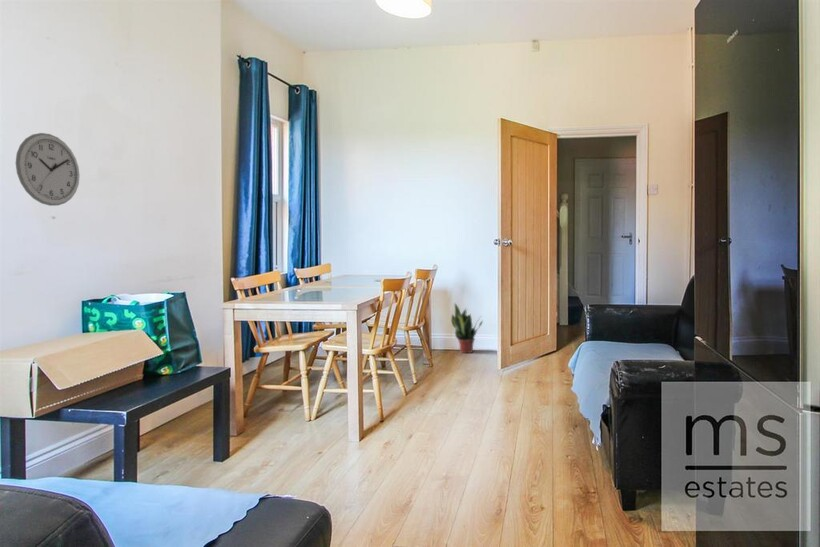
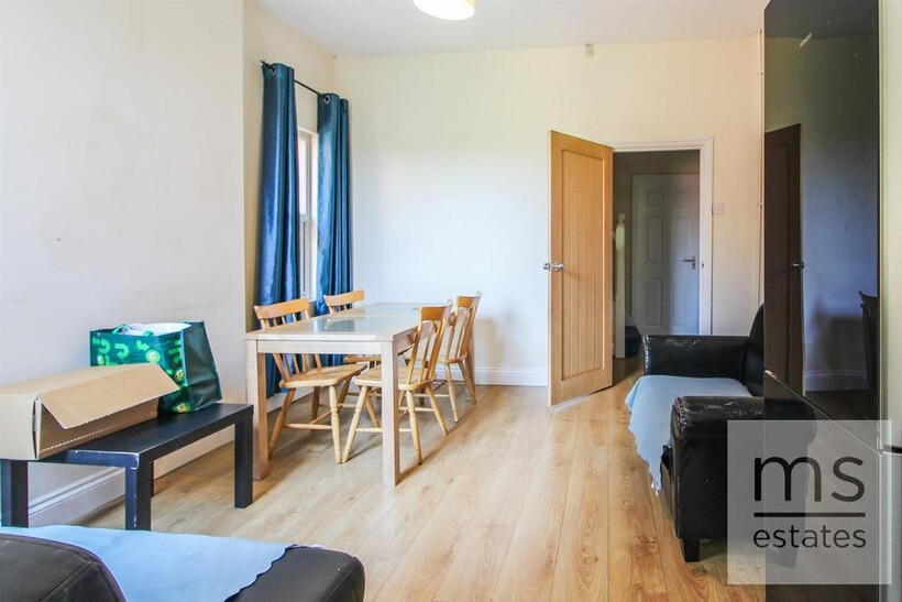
- wall clock [15,132,81,207]
- potted plant [450,302,484,354]
